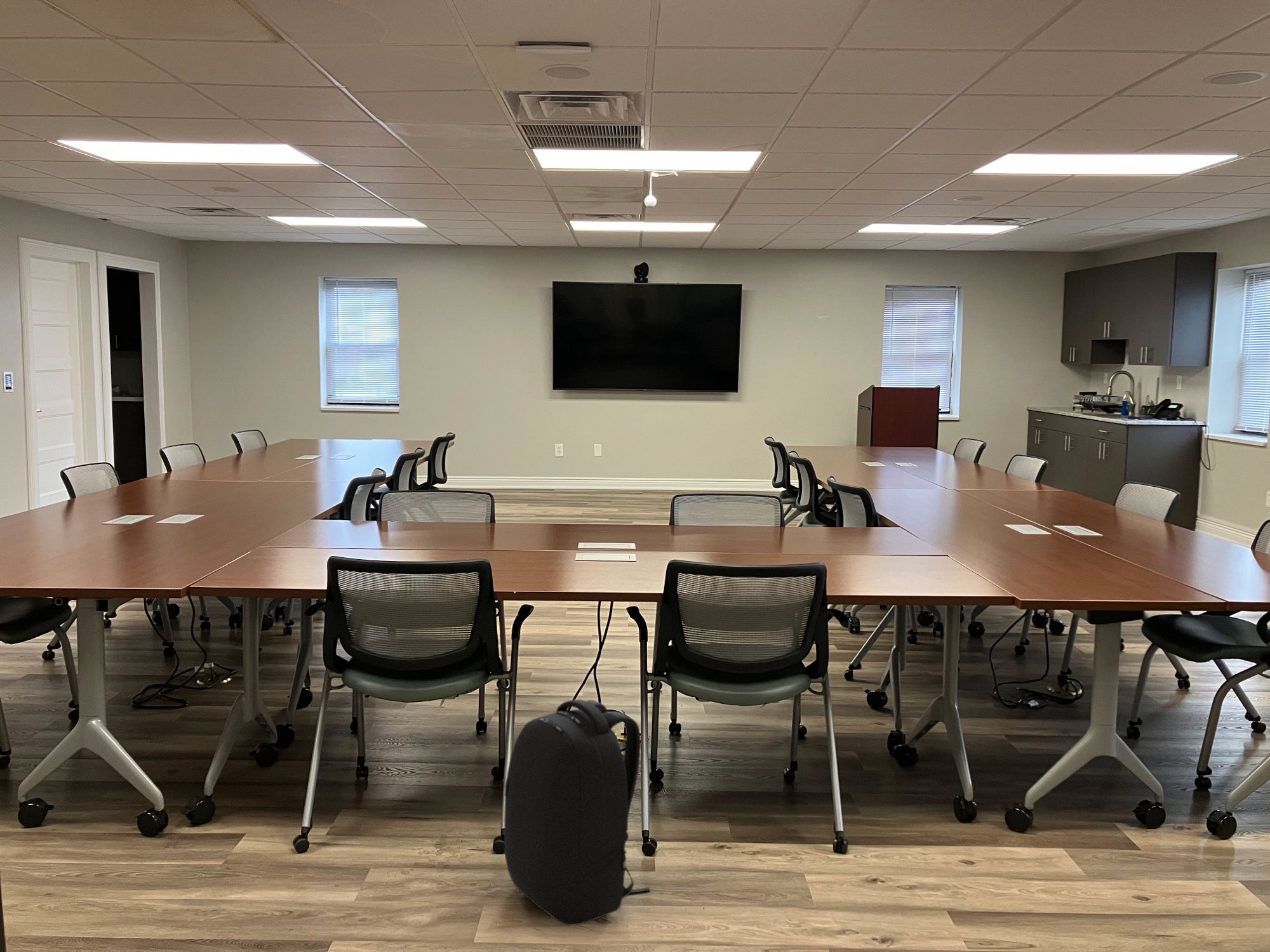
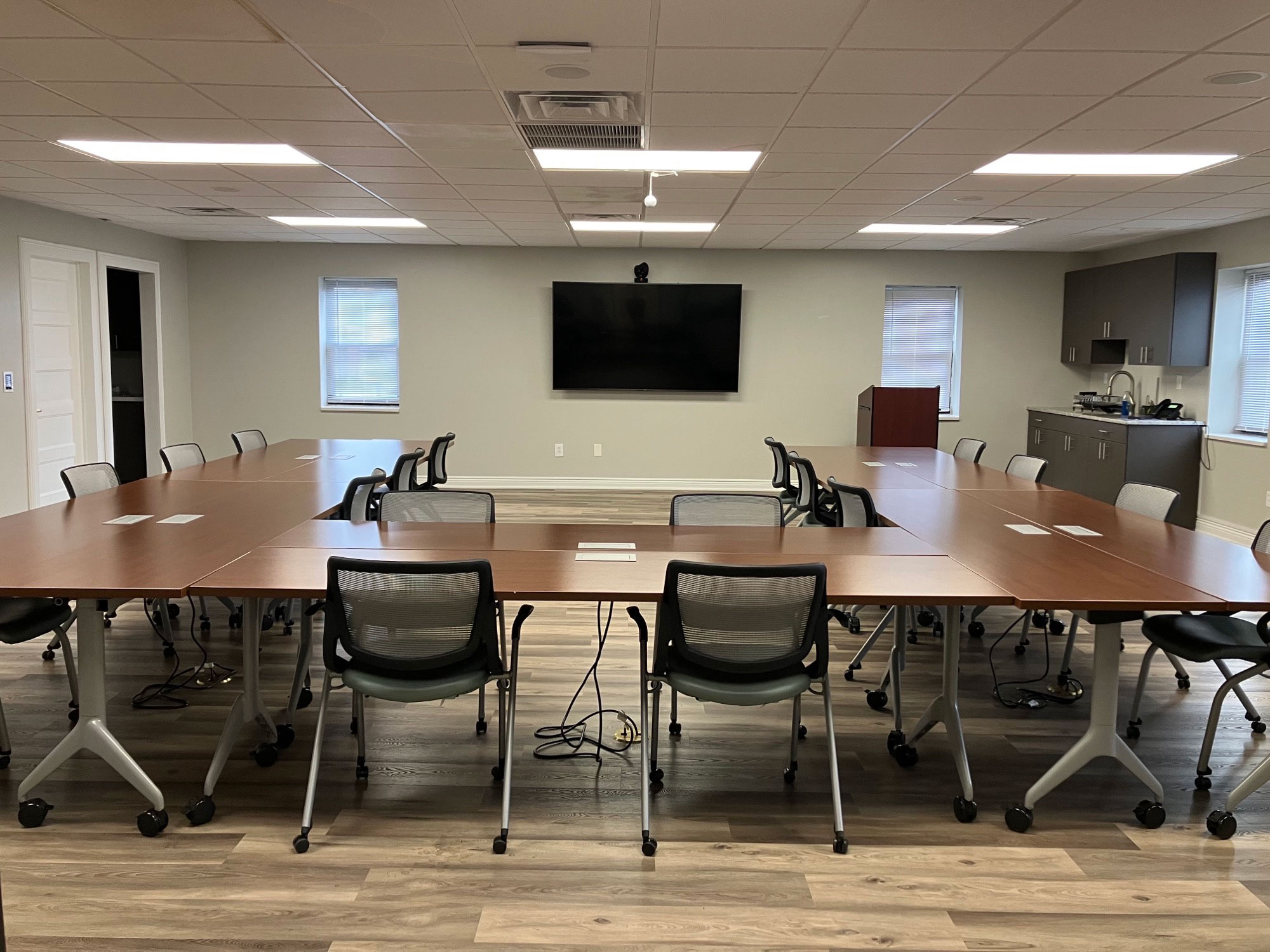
- backpack [504,699,651,926]
